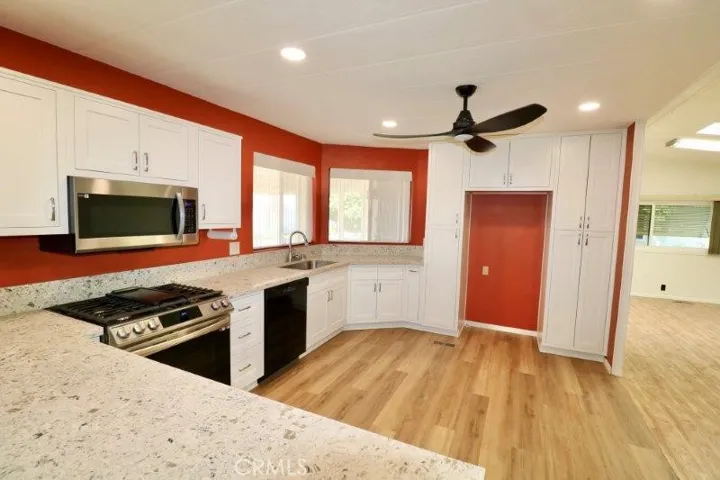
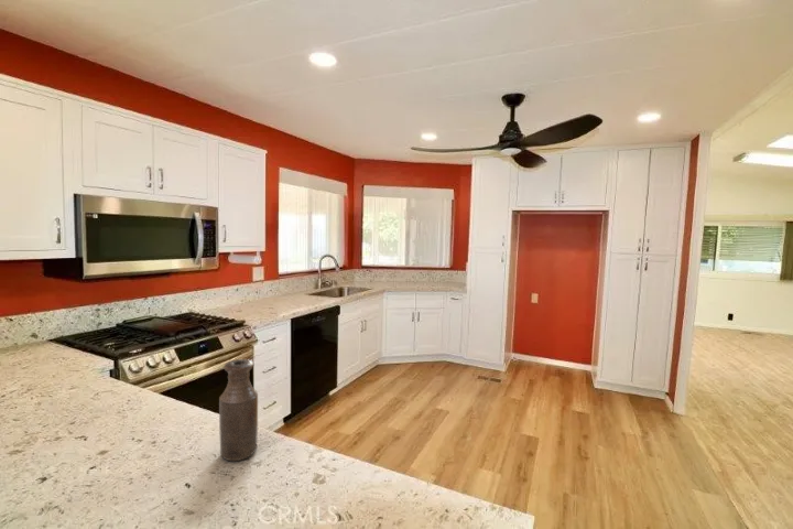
+ bottle [218,358,259,462]
